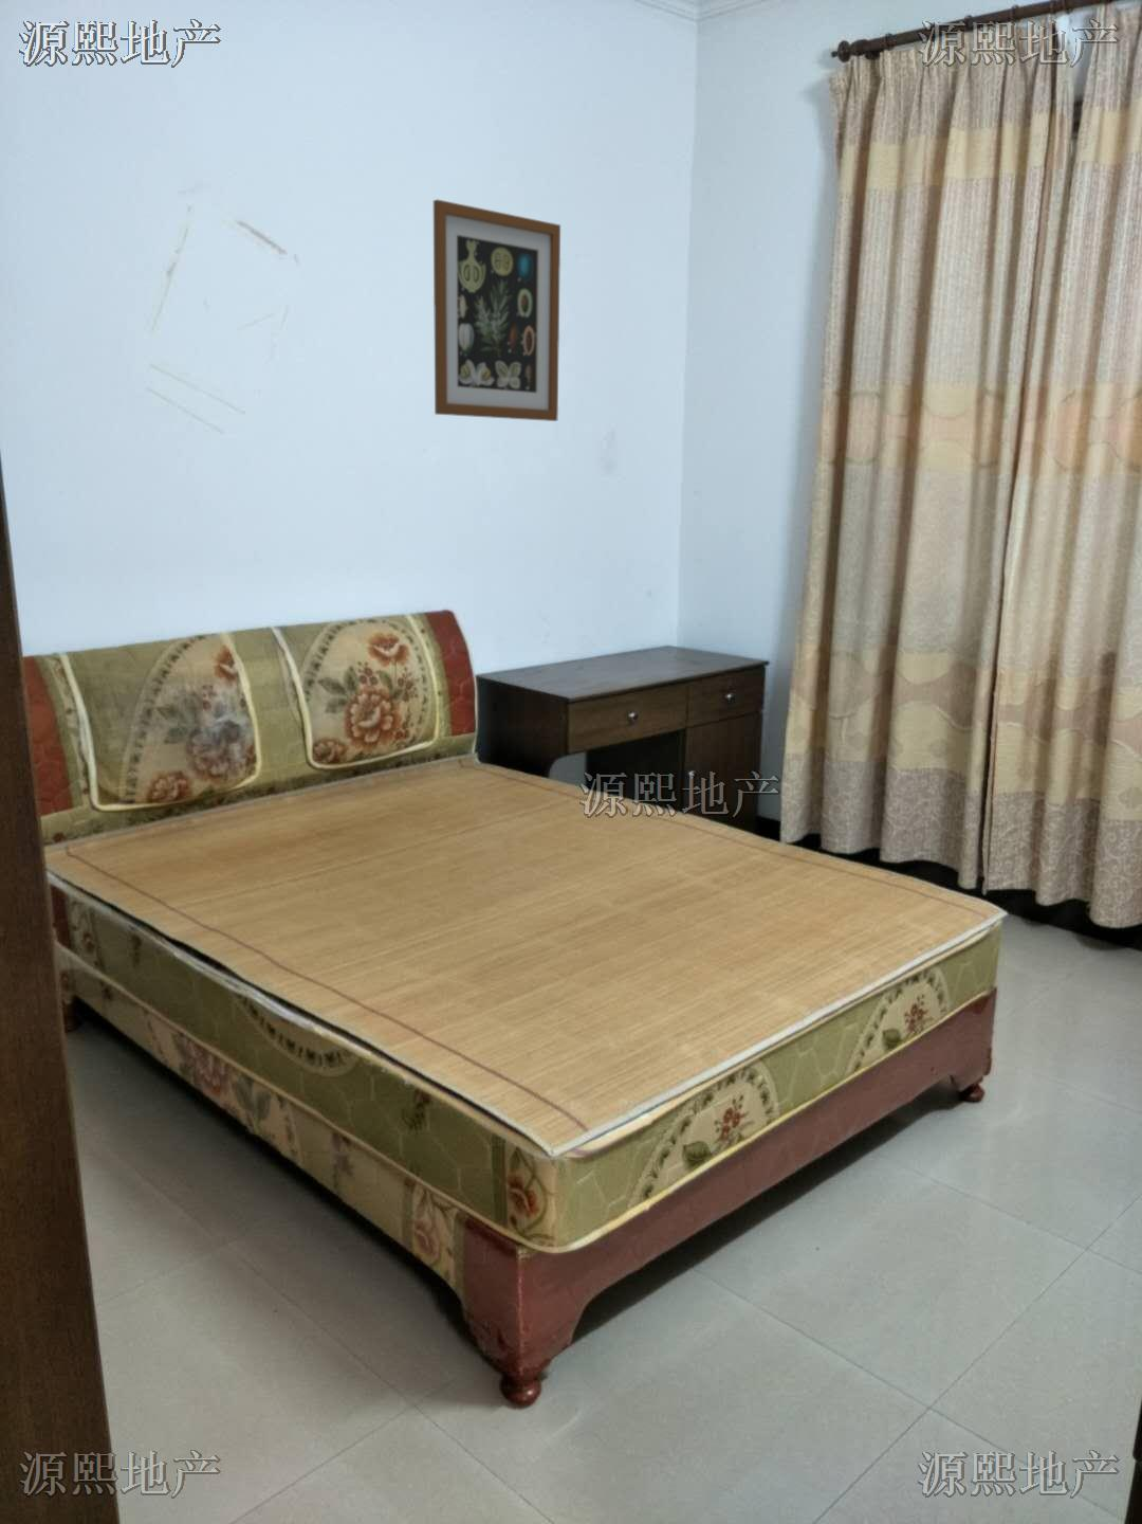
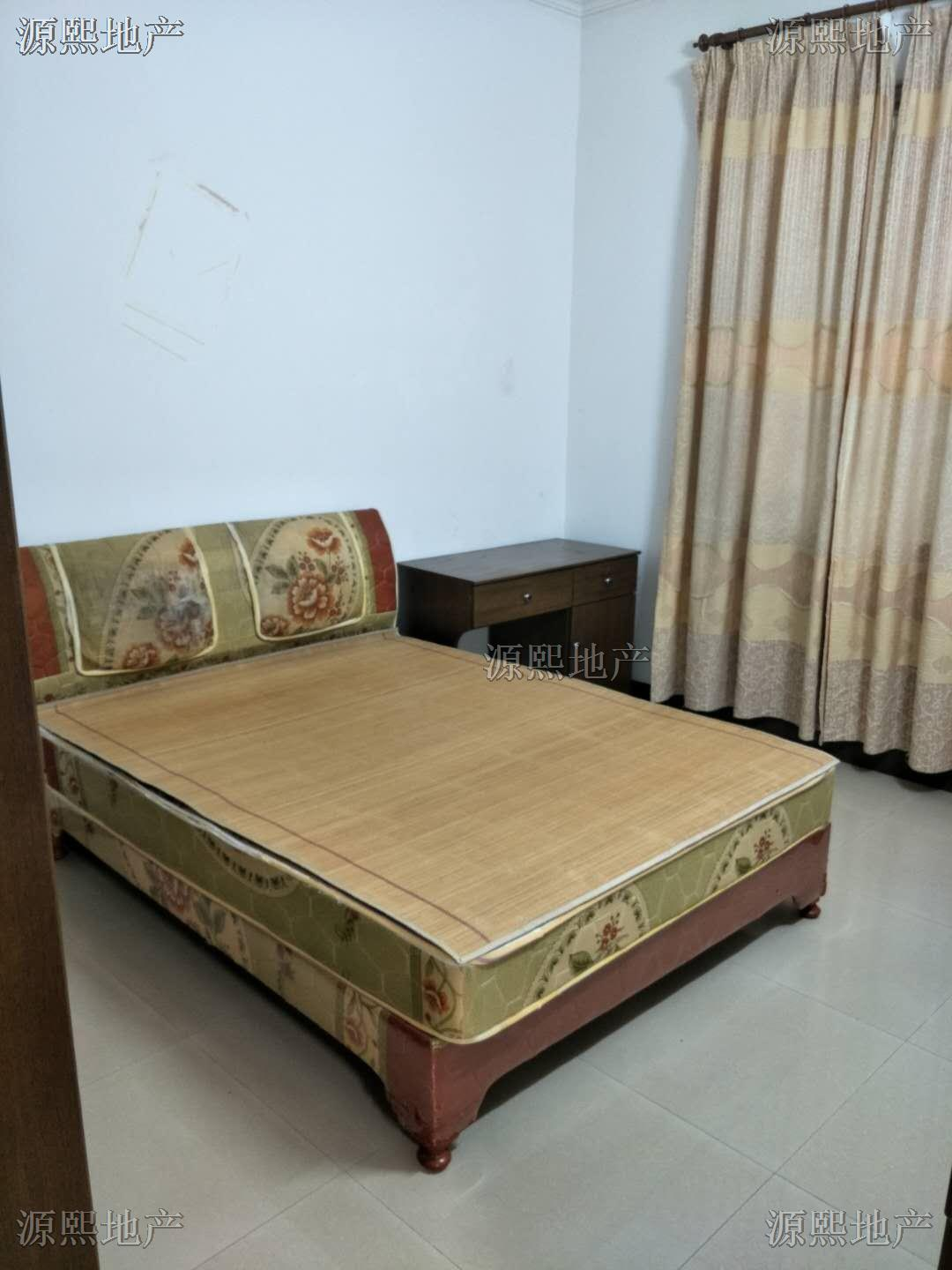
- wall art [433,198,561,422]
